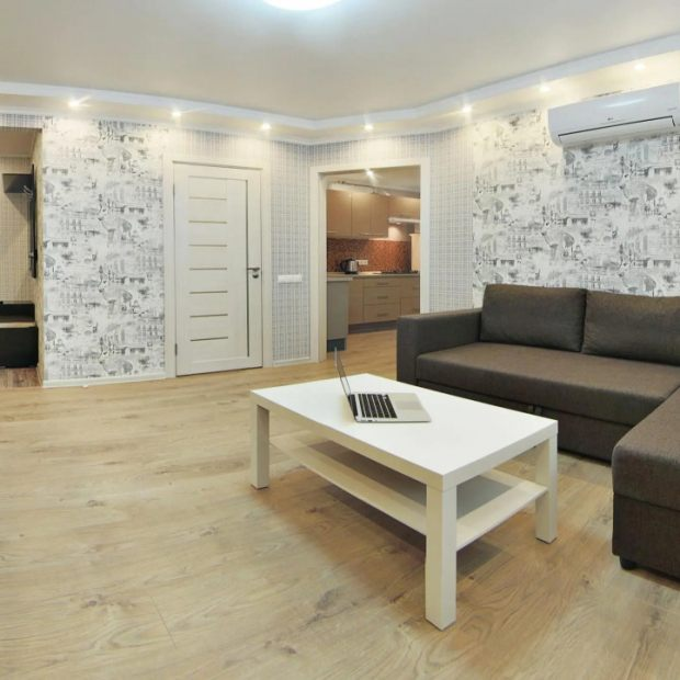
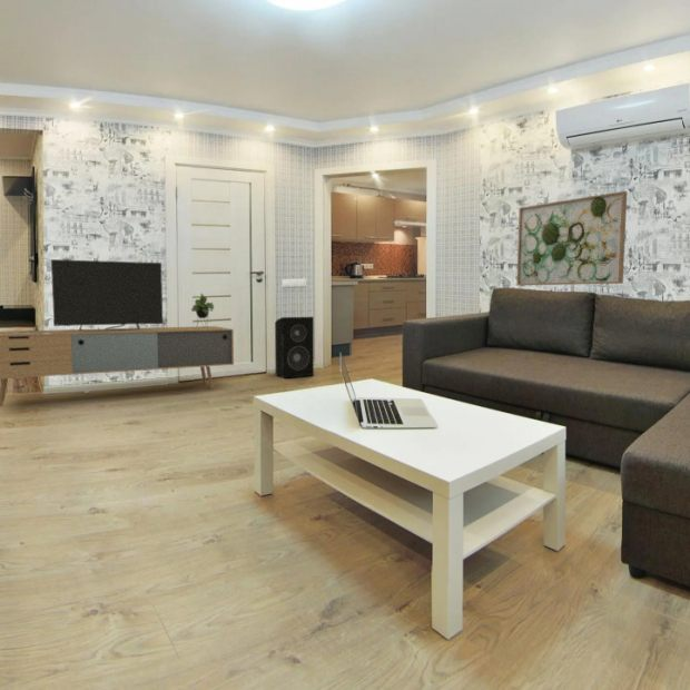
+ wall art [516,190,628,286]
+ speaker [274,316,315,379]
+ media console [0,258,235,407]
